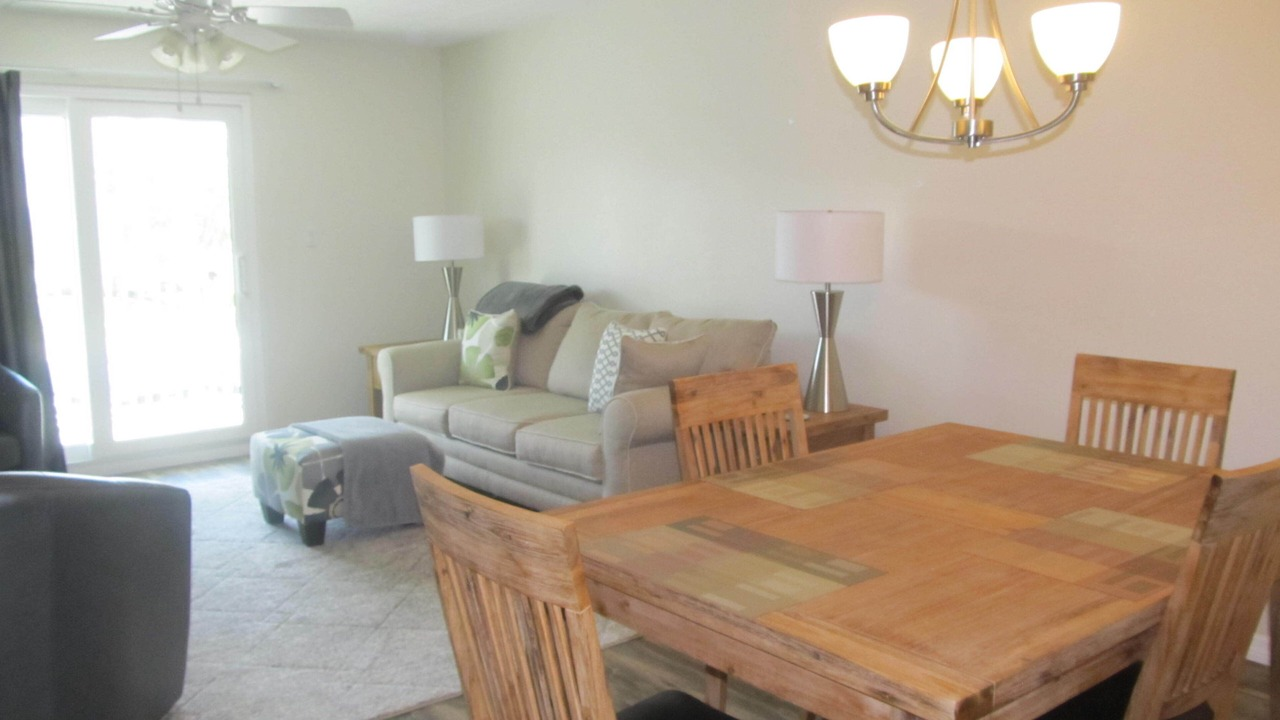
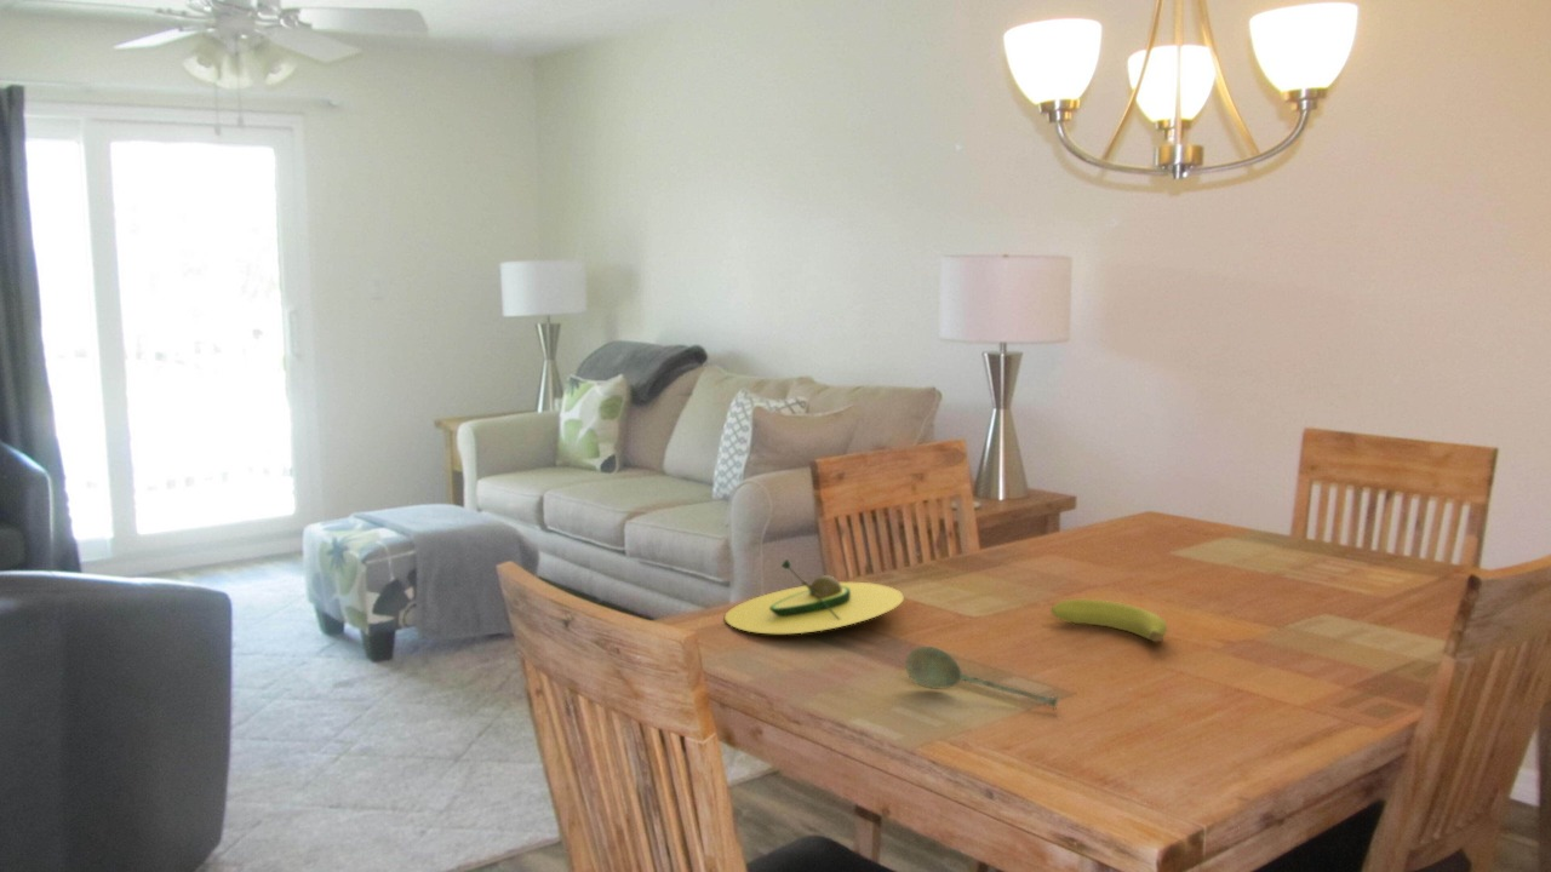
+ soupspoon [905,646,1060,710]
+ fruit [1051,598,1168,643]
+ avocado [723,558,905,635]
